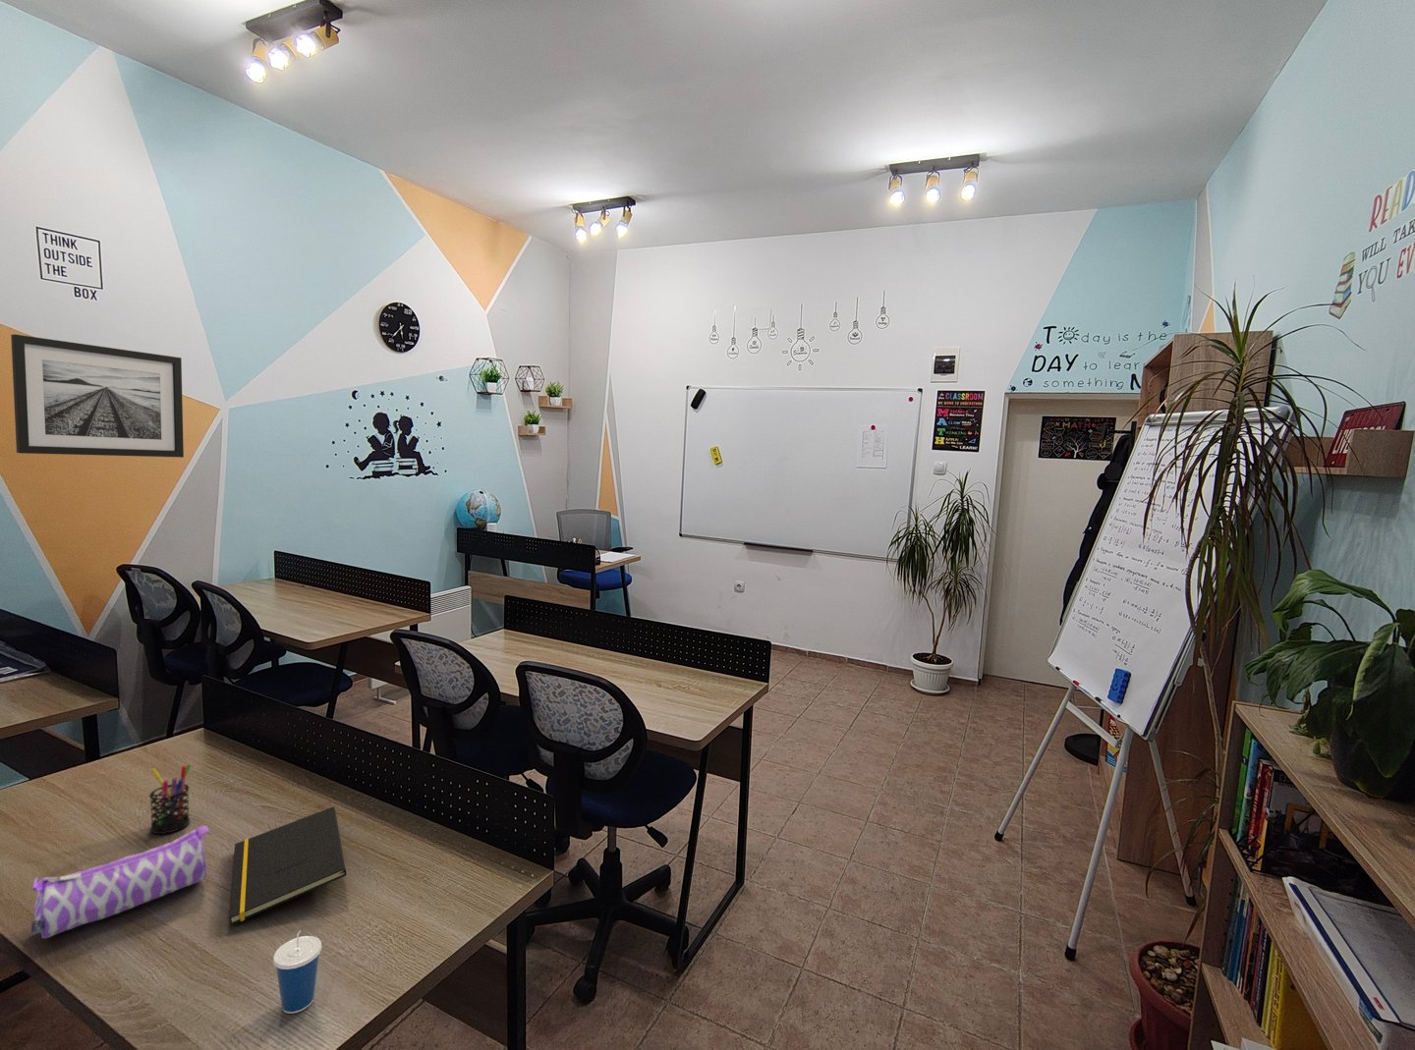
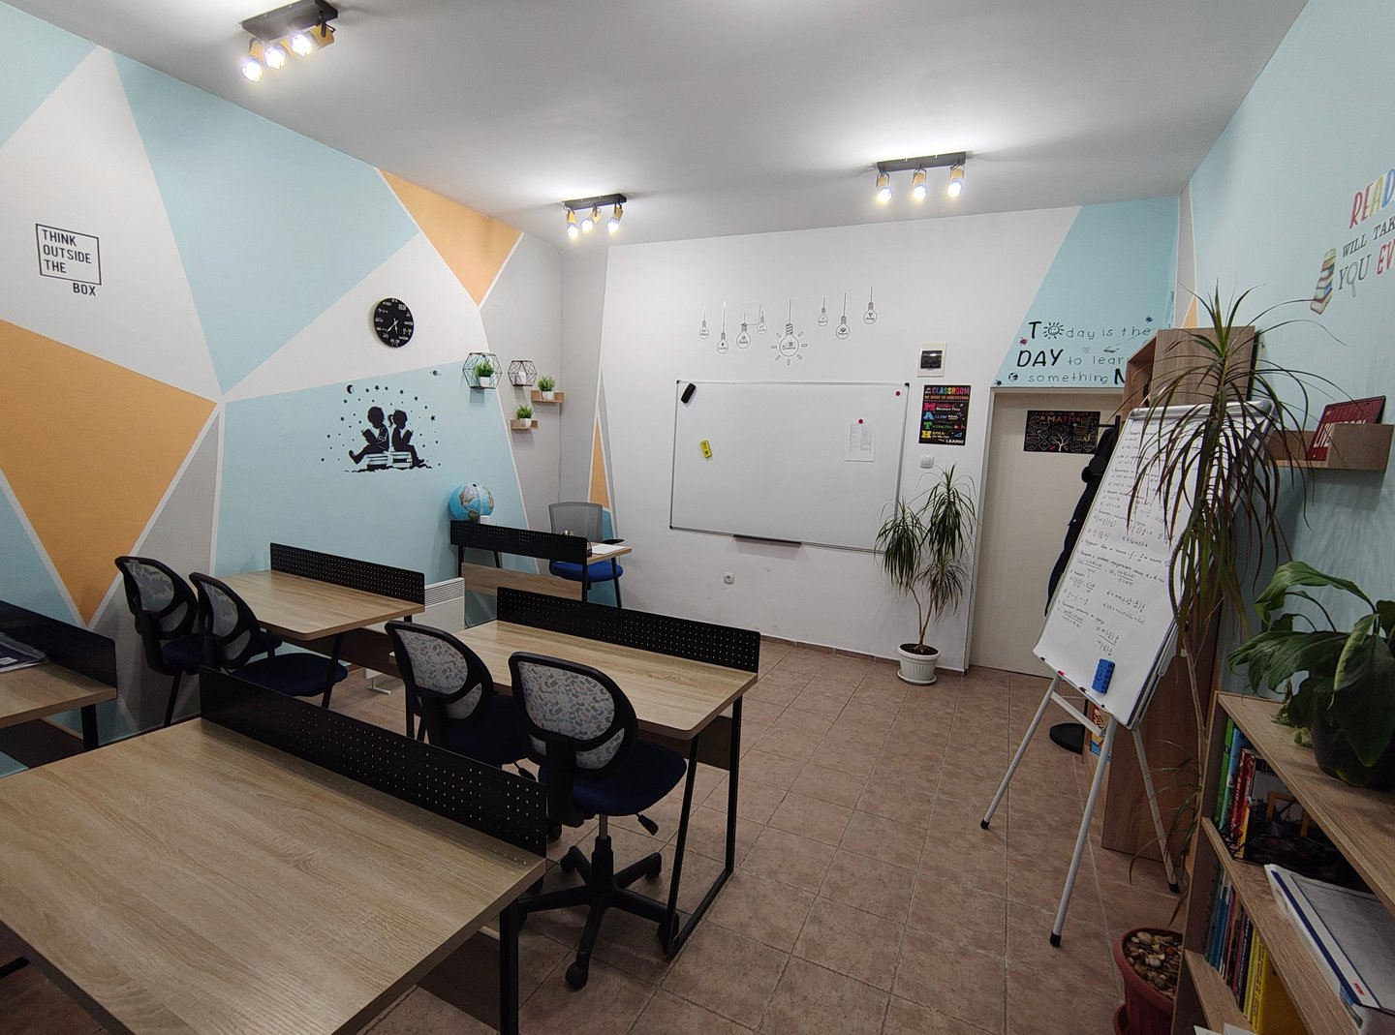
- pencil case [31,825,211,940]
- cup [272,929,323,1015]
- wall art [10,333,185,459]
- pen holder [149,764,192,835]
- notepad [228,805,347,926]
